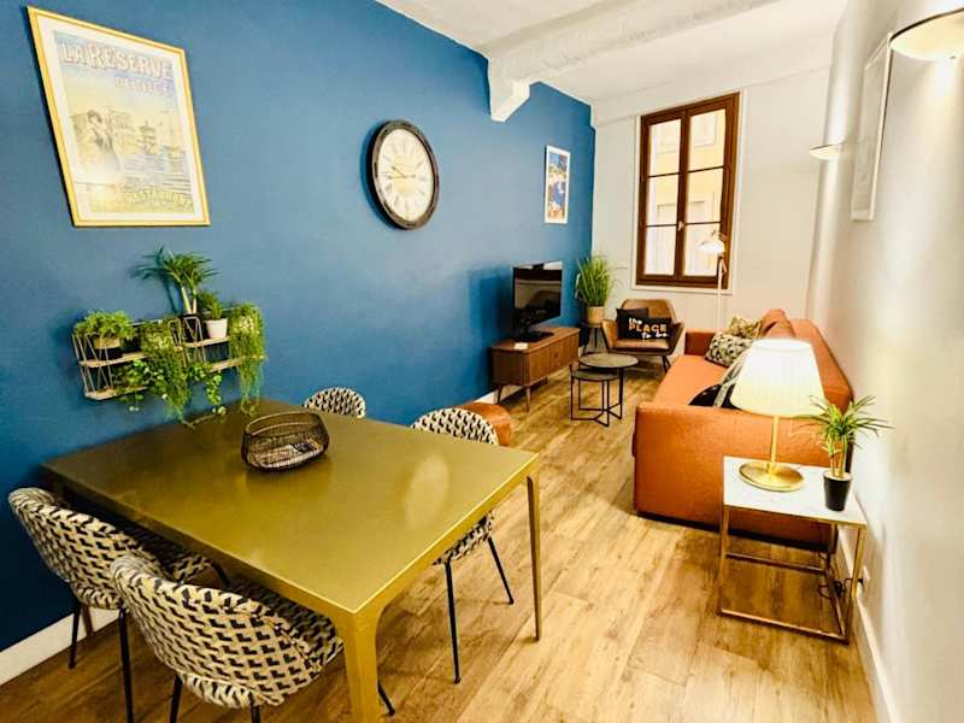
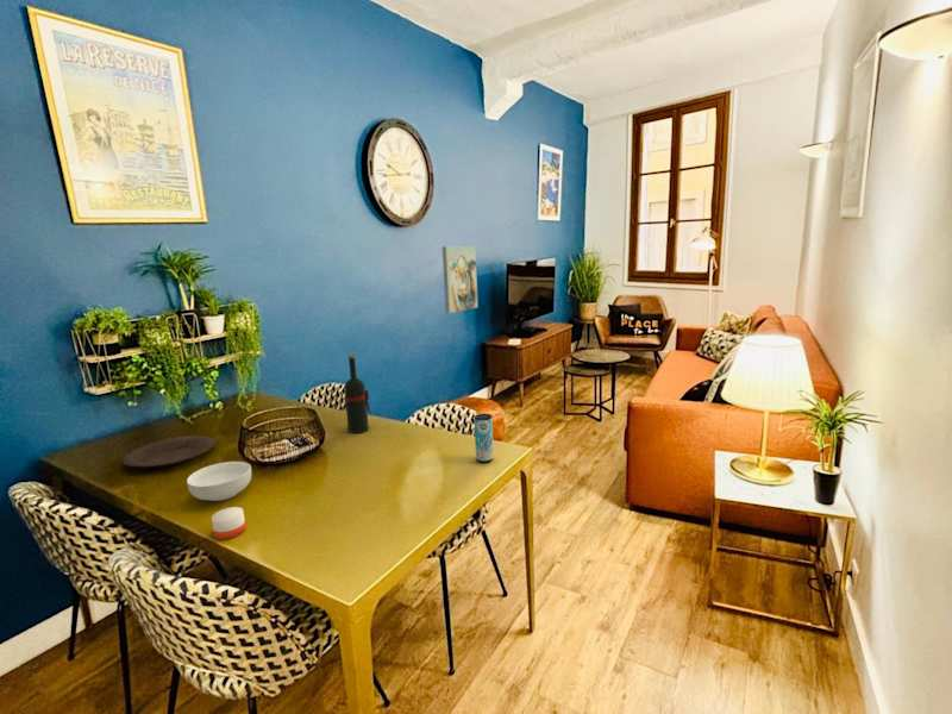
+ wine bottle [343,353,374,434]
+ beverage can [472,413,495,463]
+ candle [211,503,246,540]
+ wall art [441,245,478,314]
+ cereal bowl [186,461,252,502]
+ plate [121,434,217,468]
